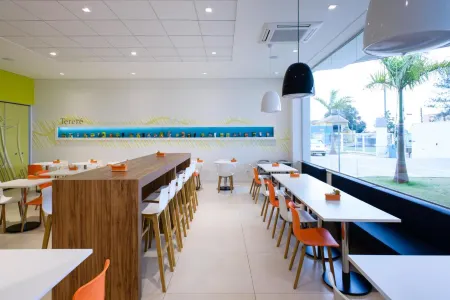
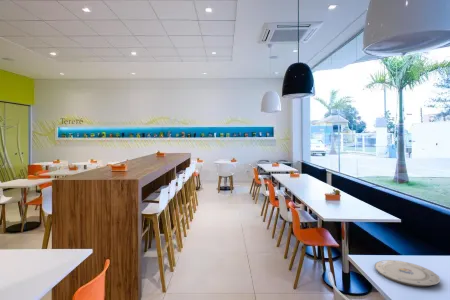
+ plate [374,259,441,287]
